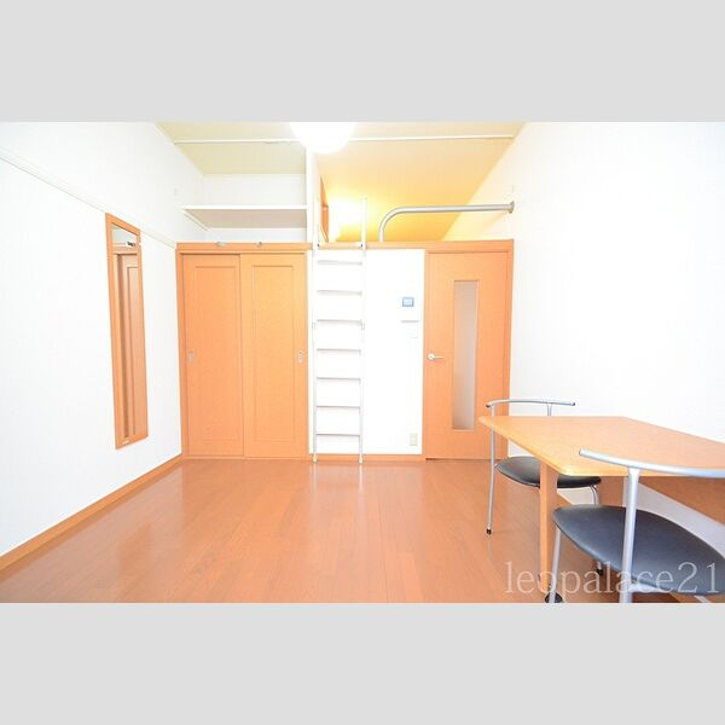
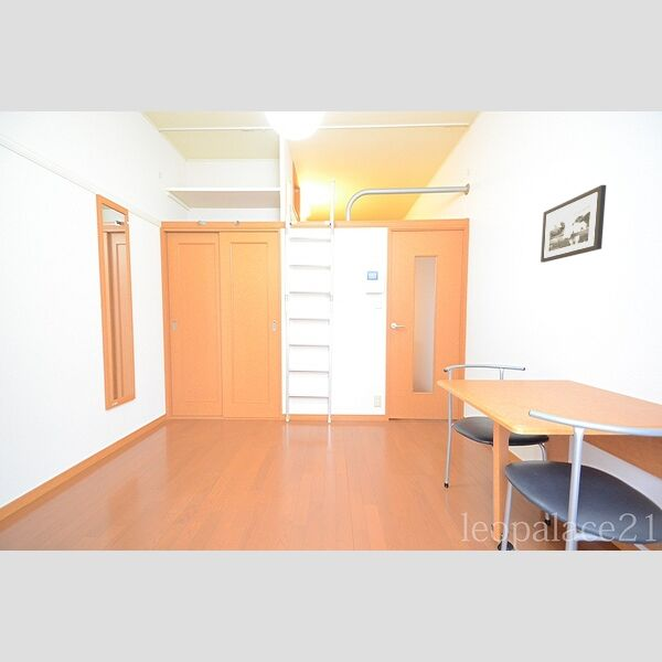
+ picture frame [540,184,607,264]
